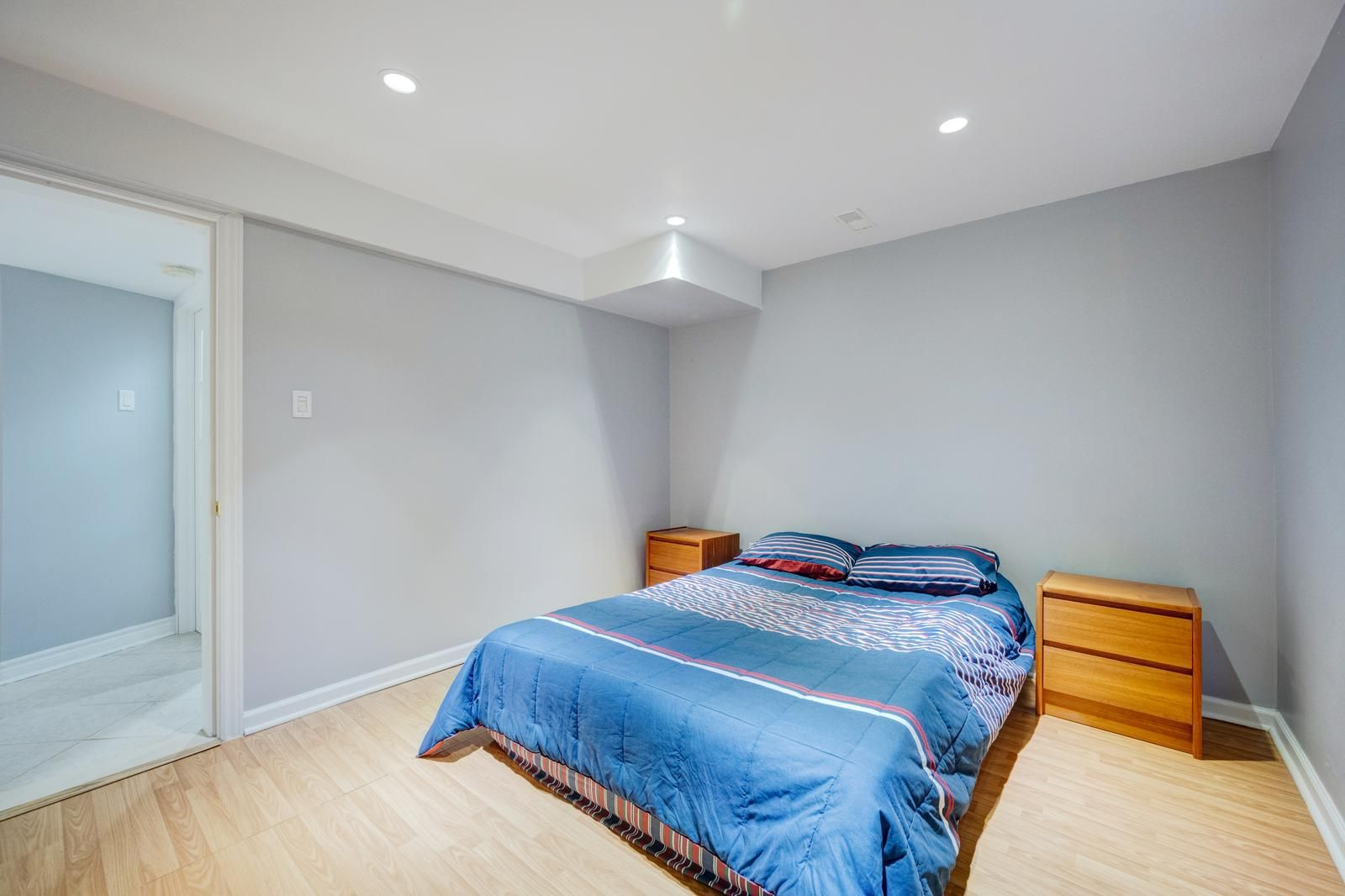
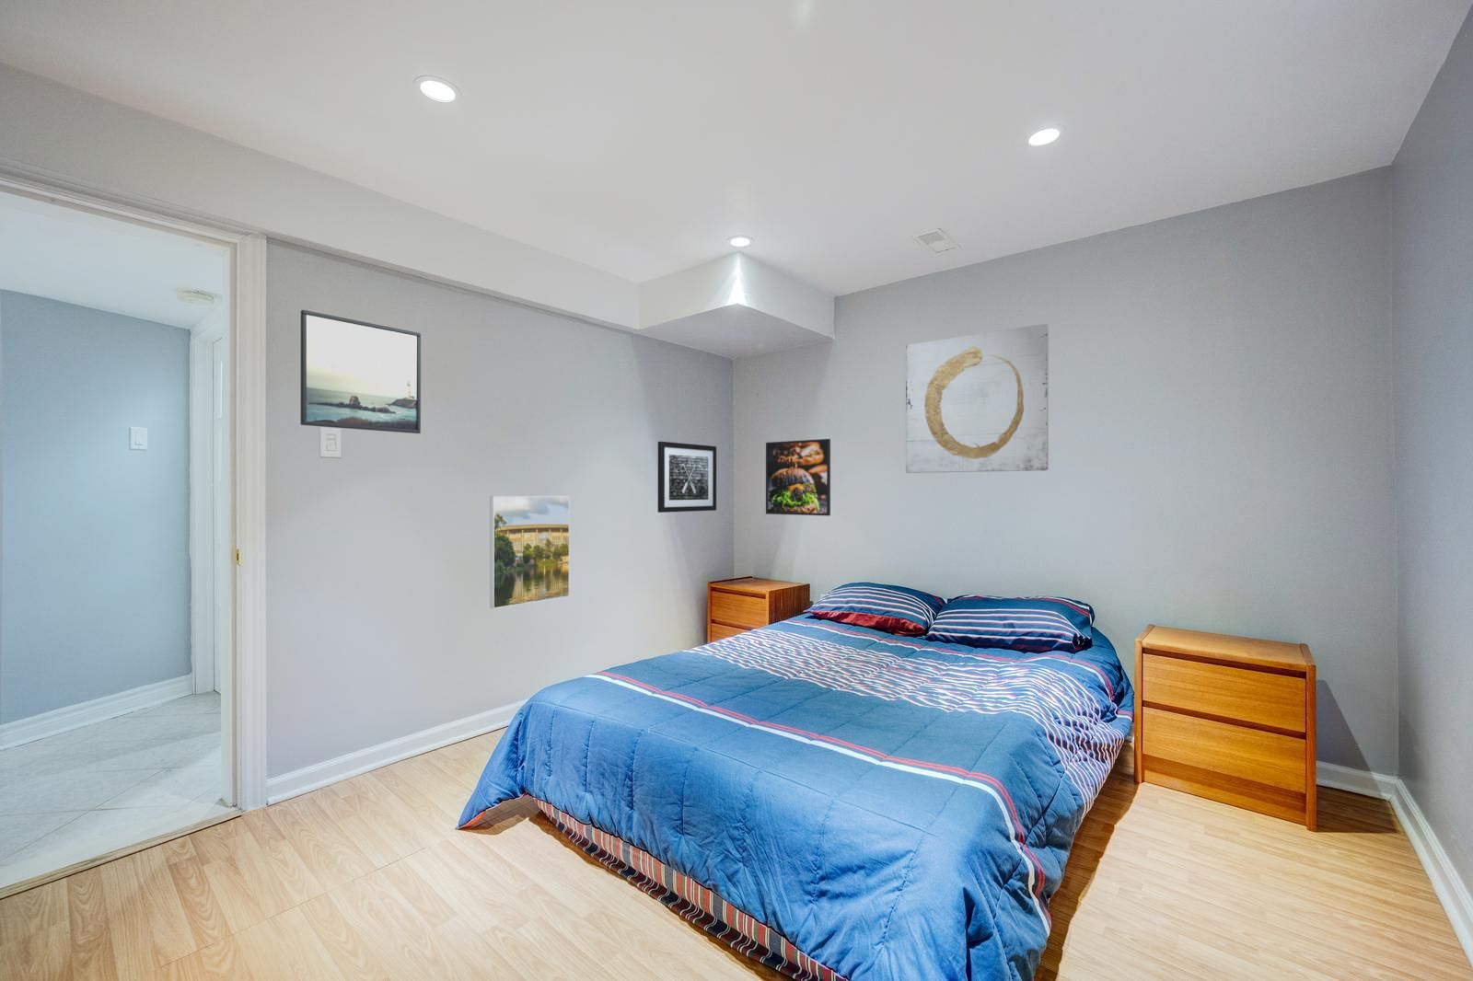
+ wall art [657,441,717,513]
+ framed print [766,438,831,517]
+ wall art [905,323,1049,474]
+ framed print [299,309,422,435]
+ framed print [488,495,571,609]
